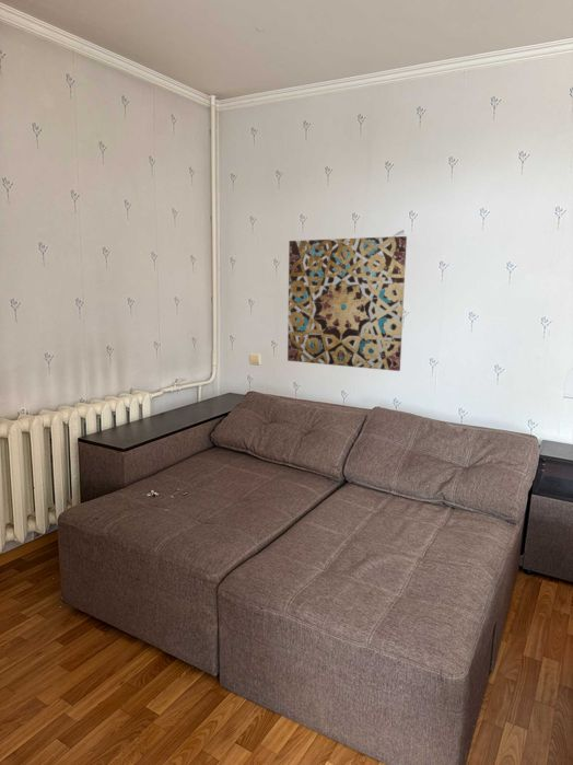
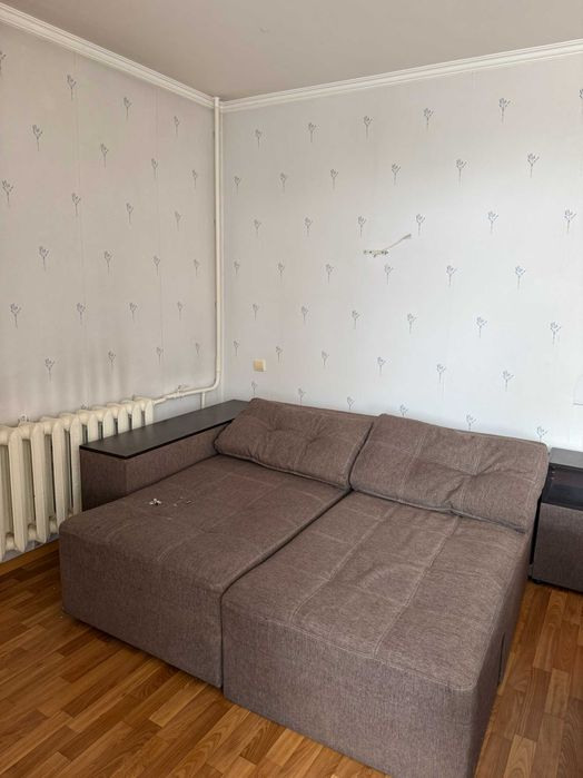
- wall art [286,235,408,372]
